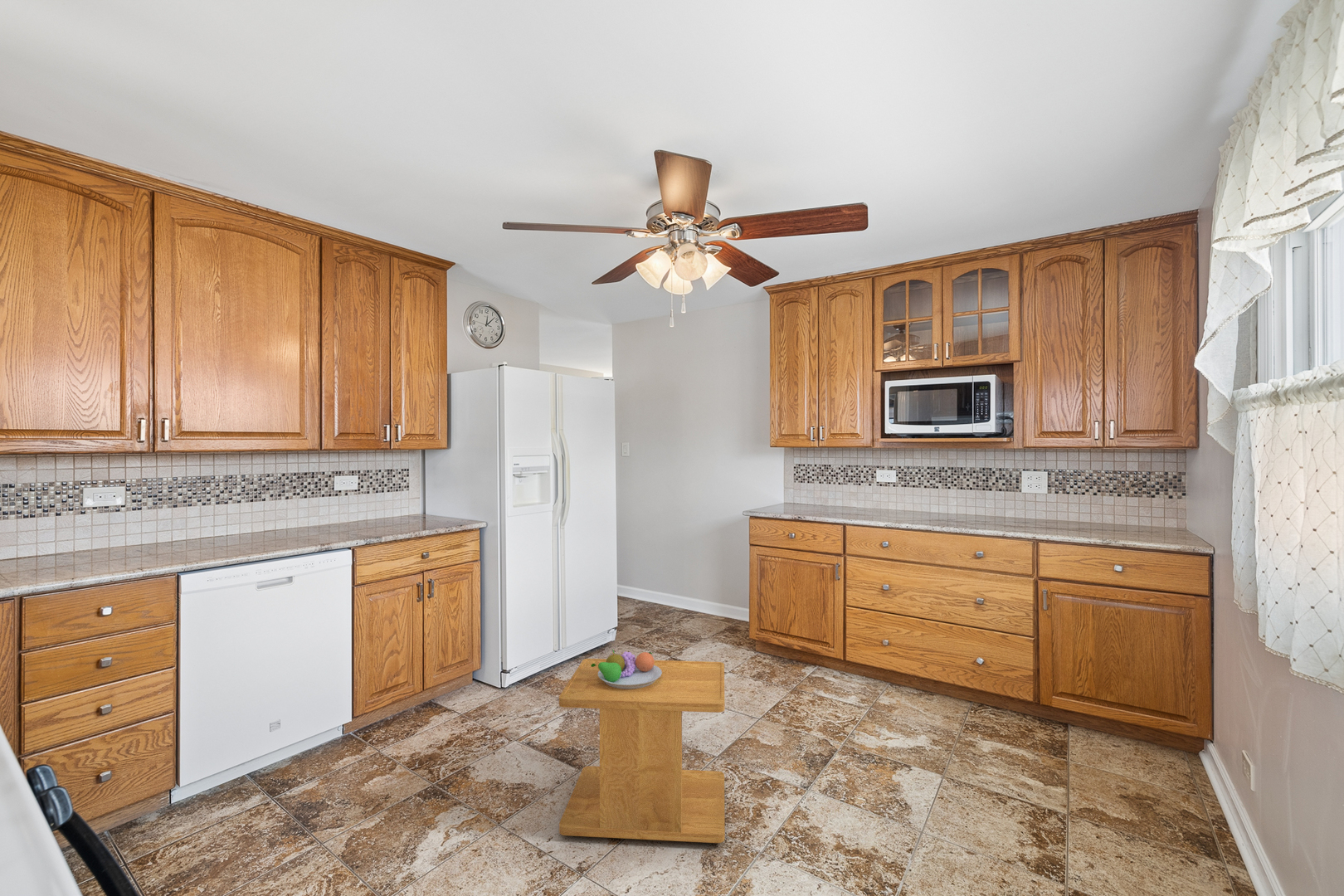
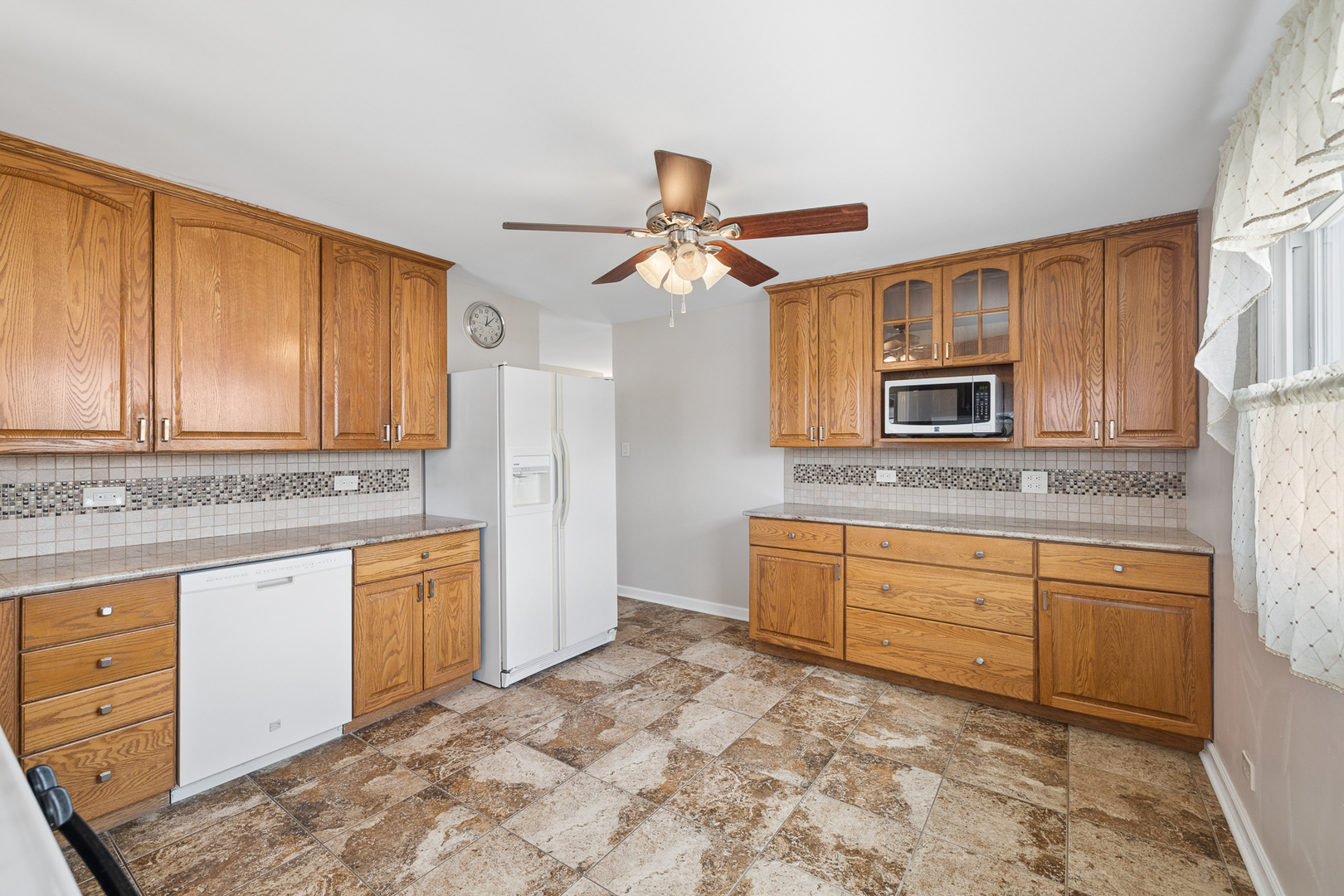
- fruit bowl [591,648,662,689]
- side table [558,658,726,844]
